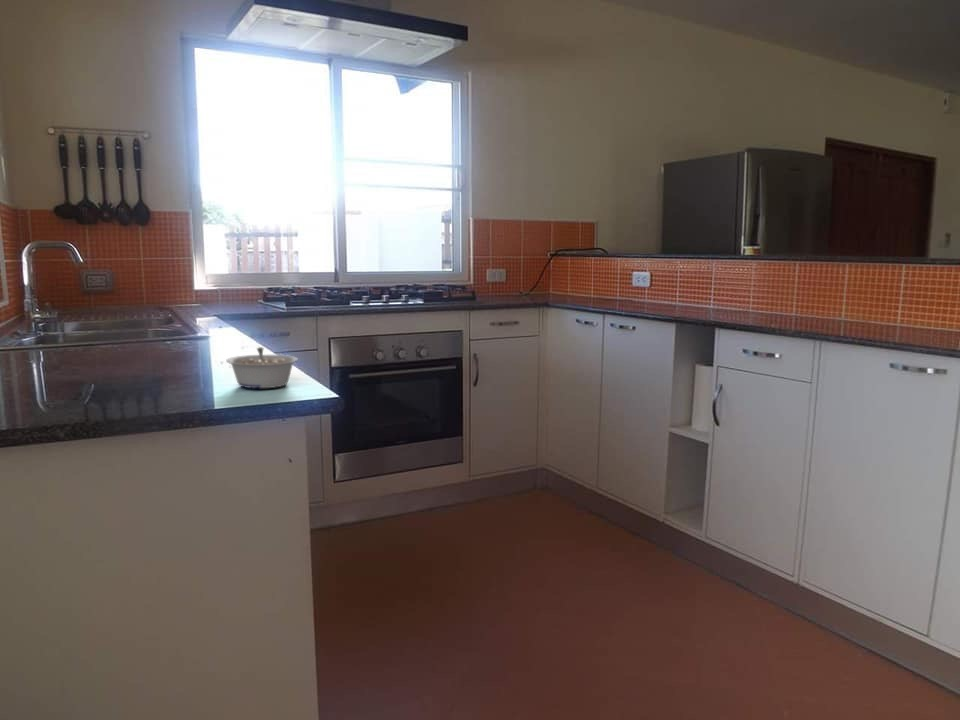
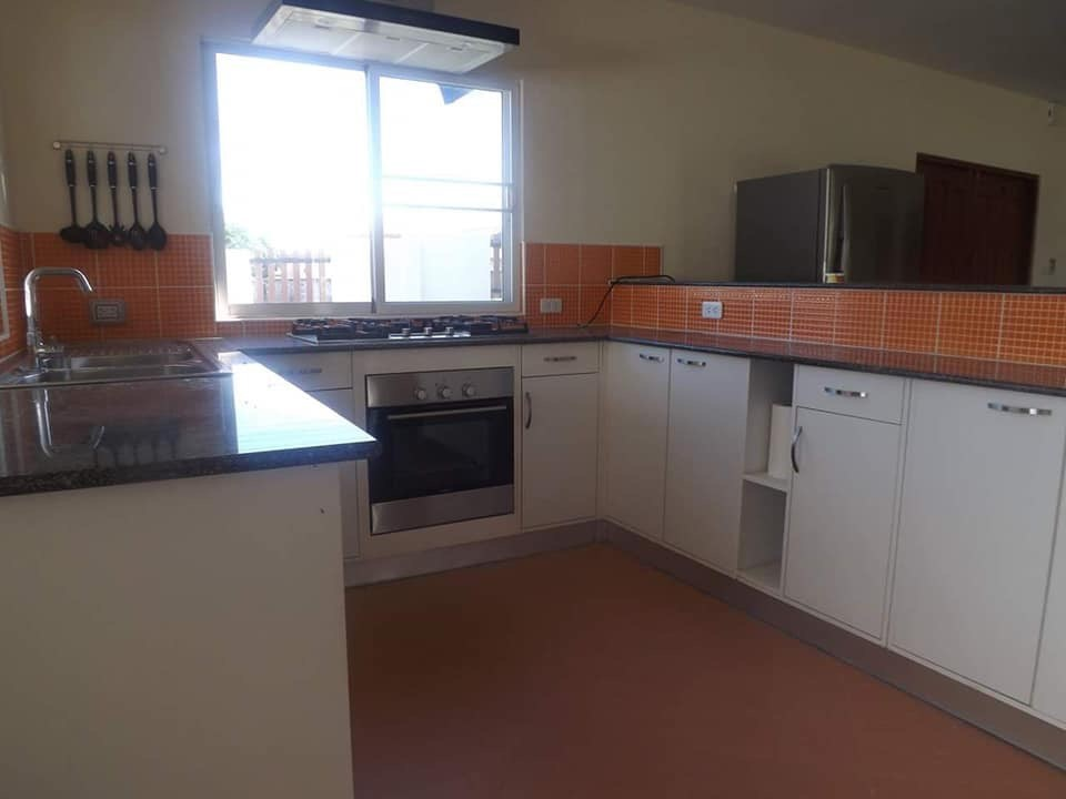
- legume [225,346,299,389]
